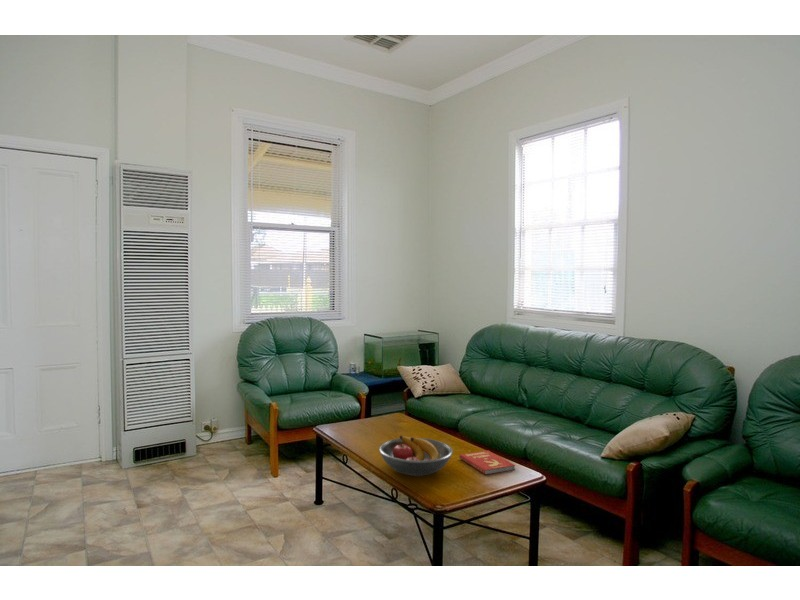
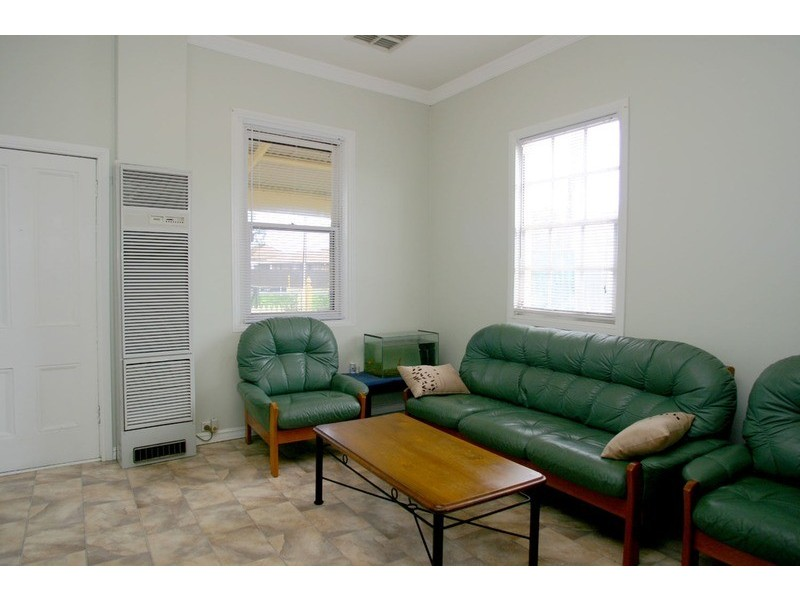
- book [458,450,516,475]
- fruit bowl [378,435,454,477]
